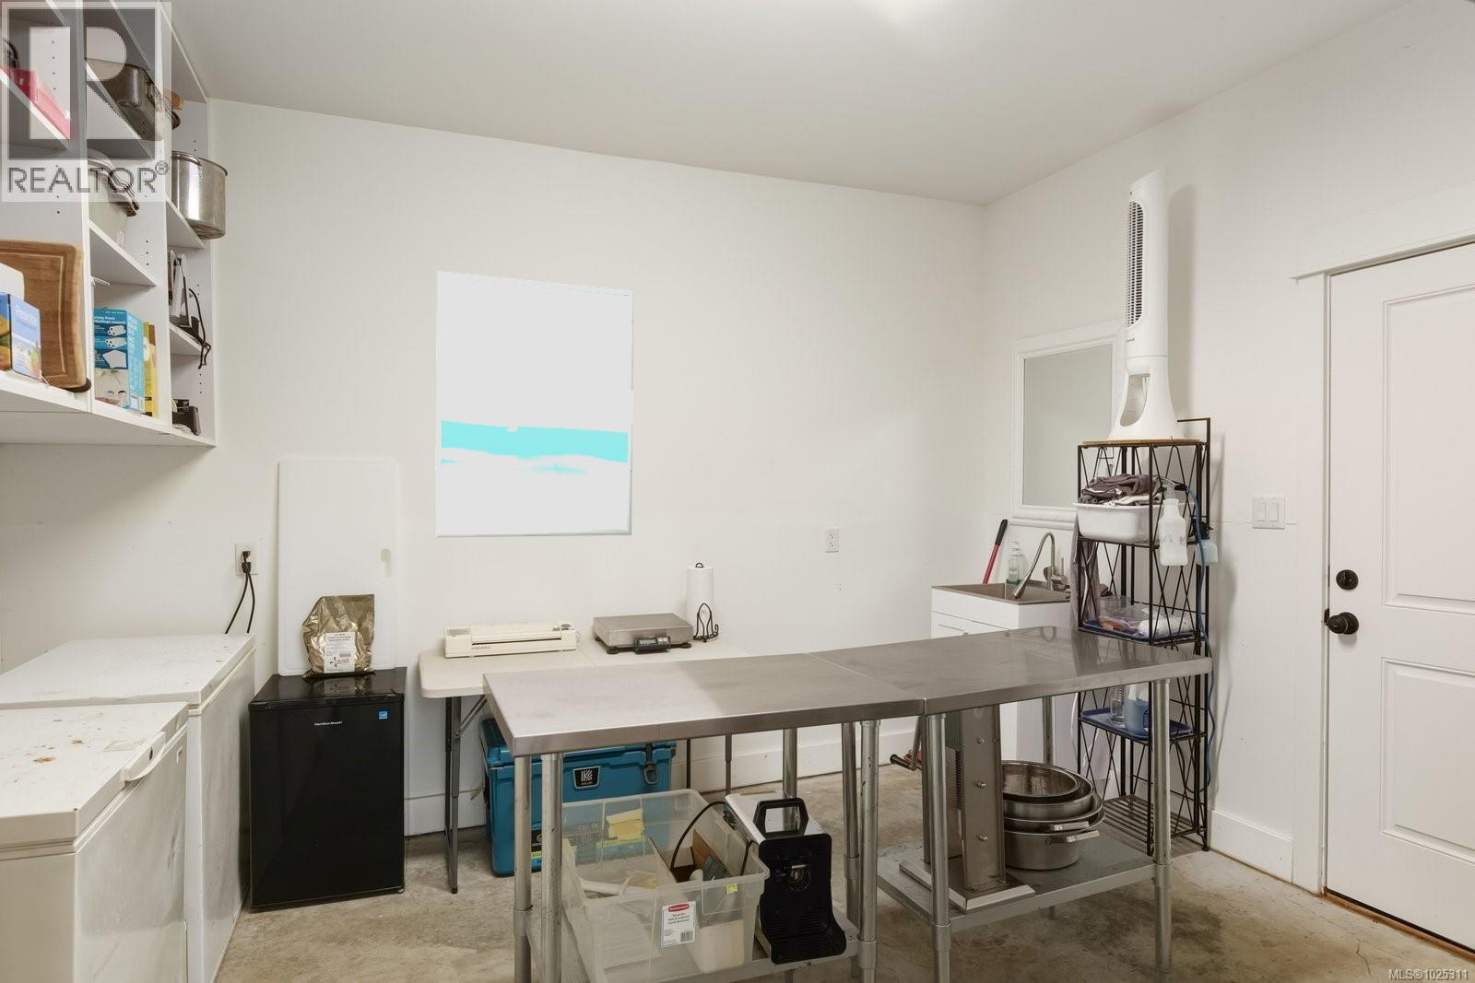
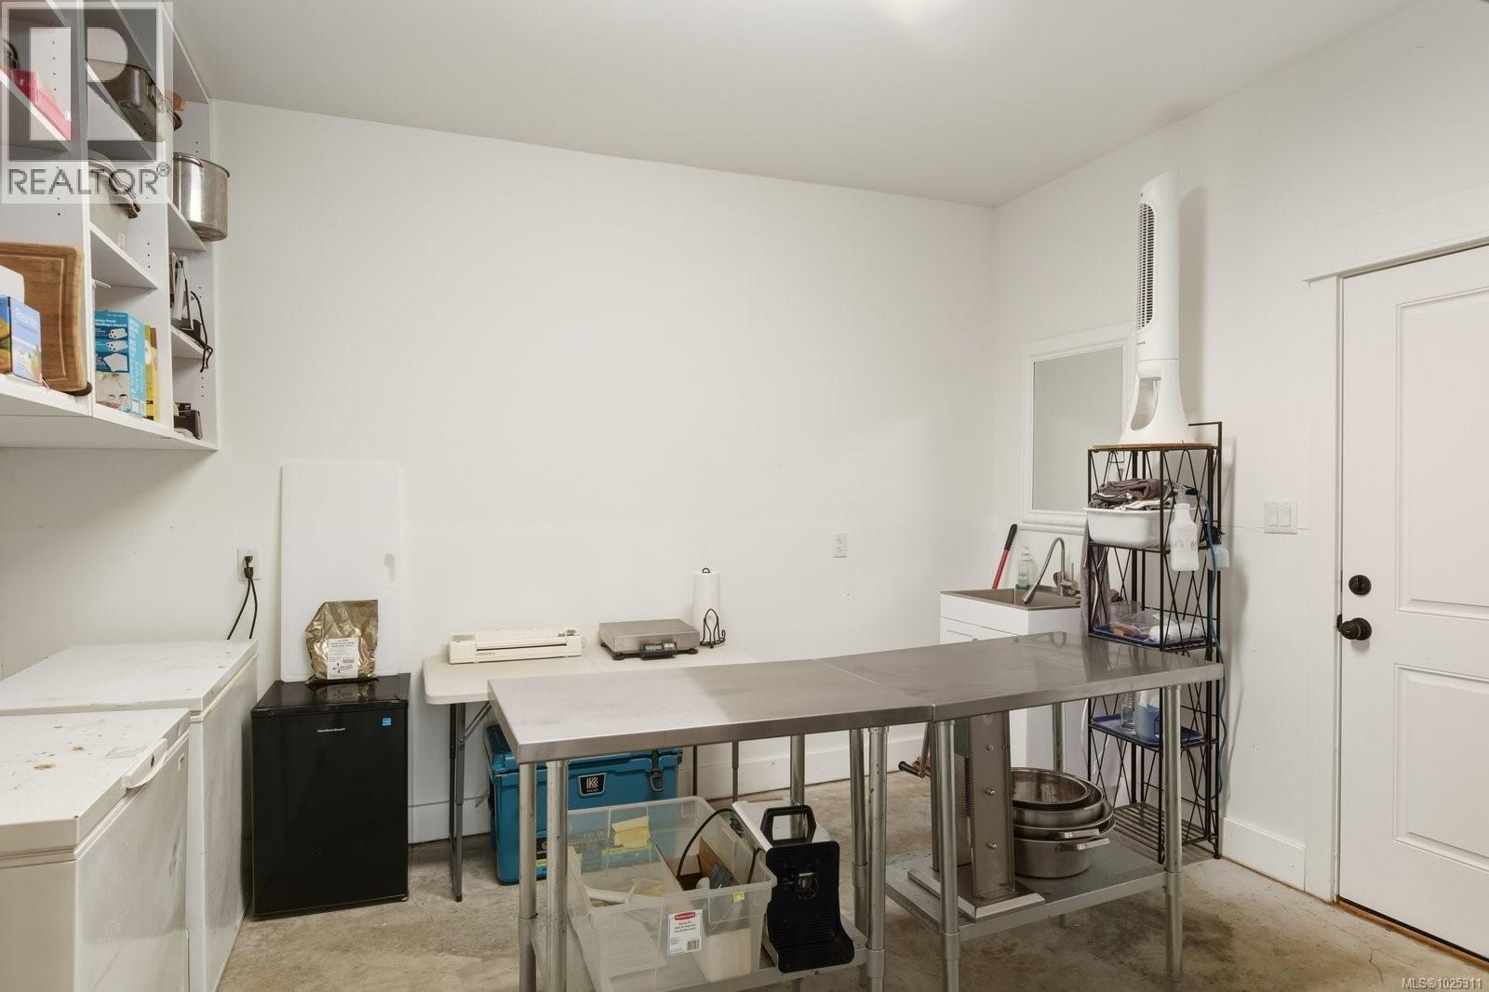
- wall art [435,270,634,538]
